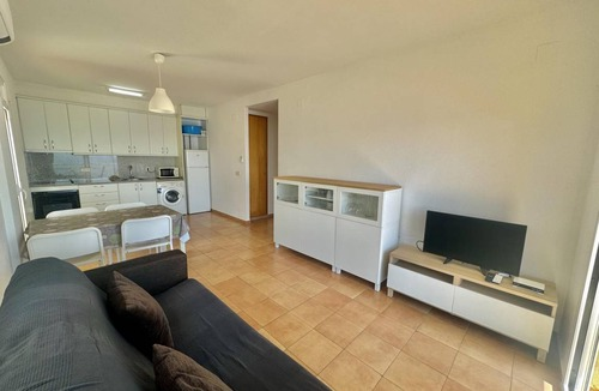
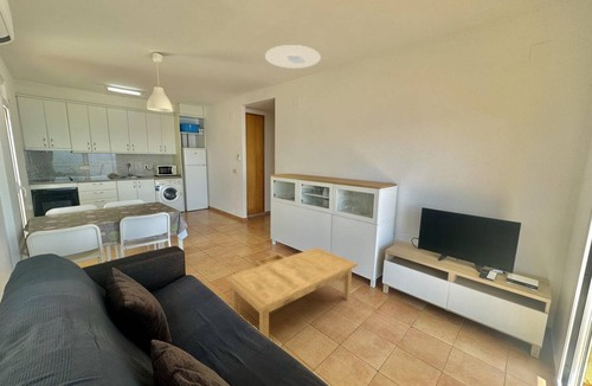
+ coffee table [224,246,359,339]
+ ceiling light [264,44,322,70]
